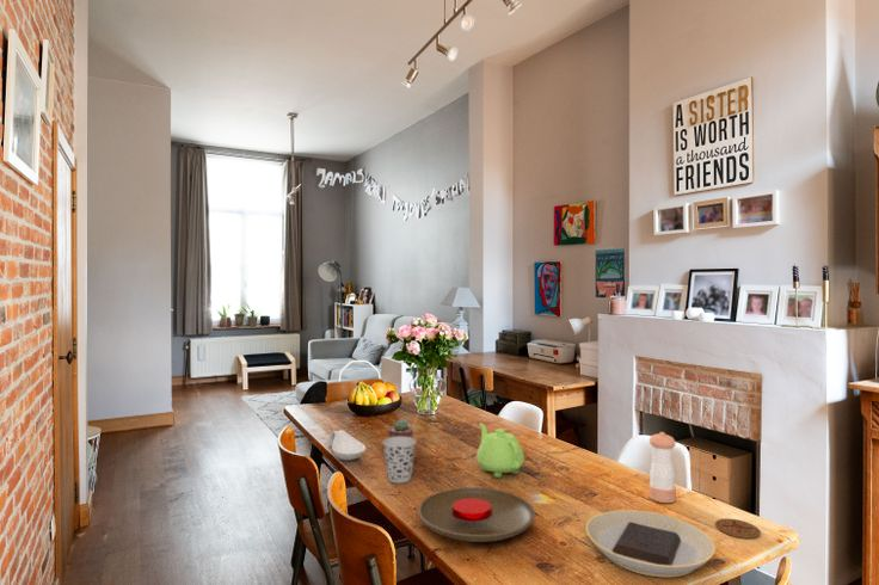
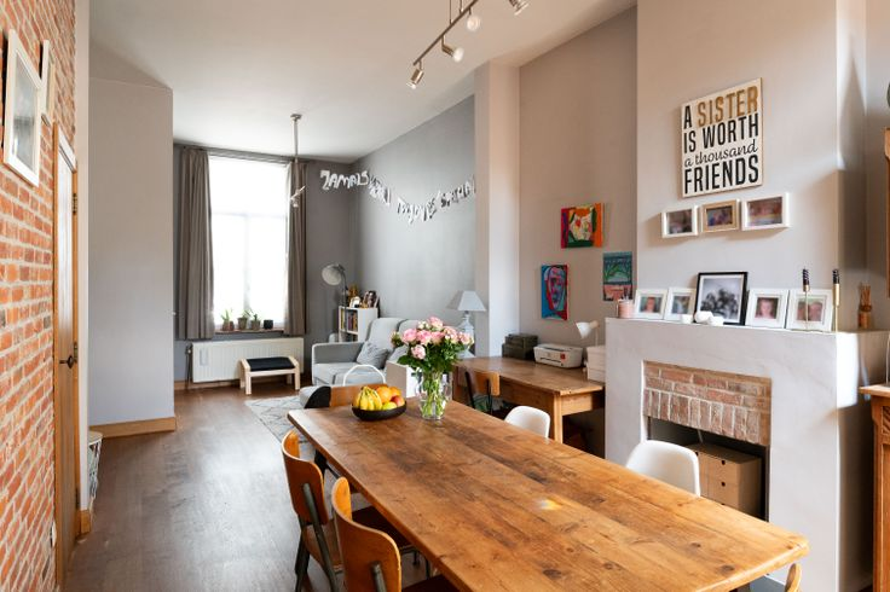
- spoon rest [326,429,367,462]
- potted succulent [387,418,414,438]
- coaster [714,517,762,540]
- teapot [475,421,525,479]
- cup [381,437,417,484]
- plate [417,486,536,543]
- pepper shaker [647,431,677,504]
- plate [585,509,717,578]
